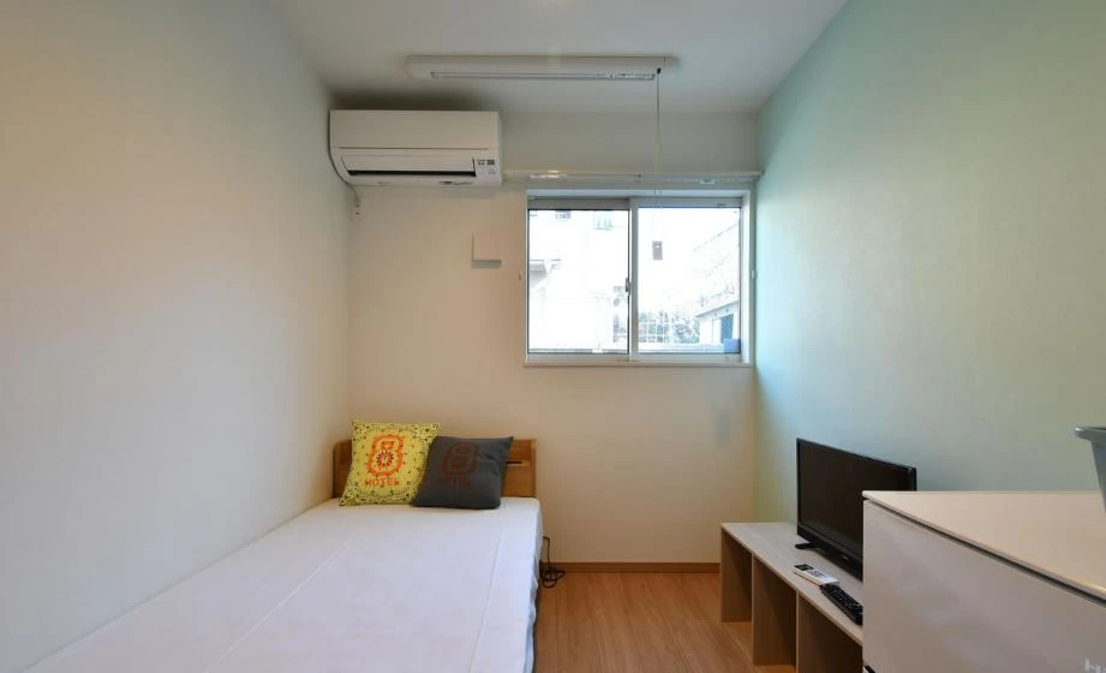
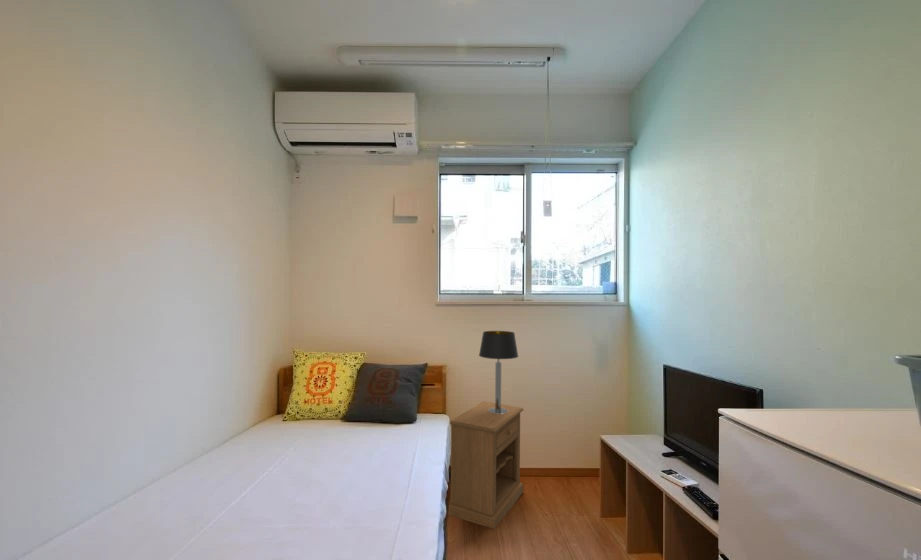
+ table lamp [478,330,519,414]
+ nightstand [448,400,524,530]
